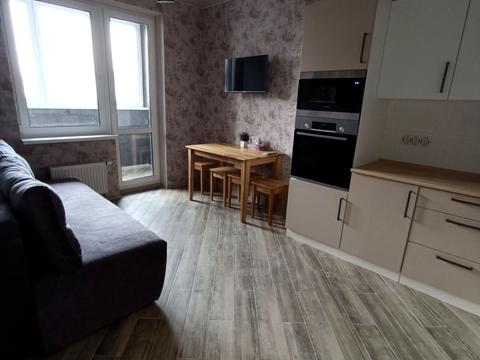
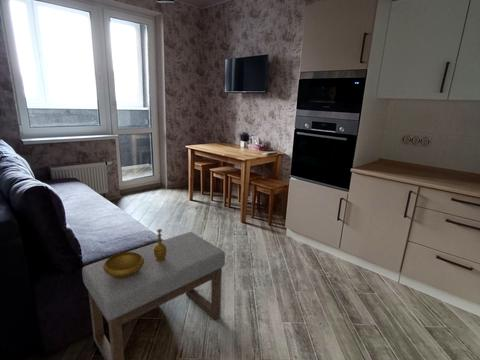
+ decorative bowl [103,228,167,279]
+ ottoman [81,231,226,360]
